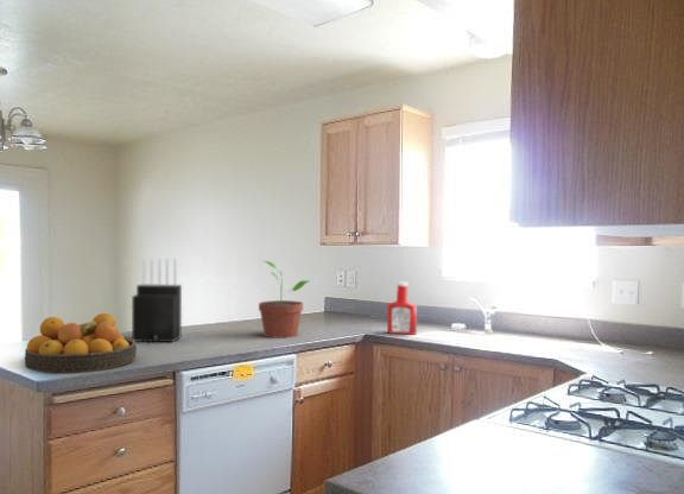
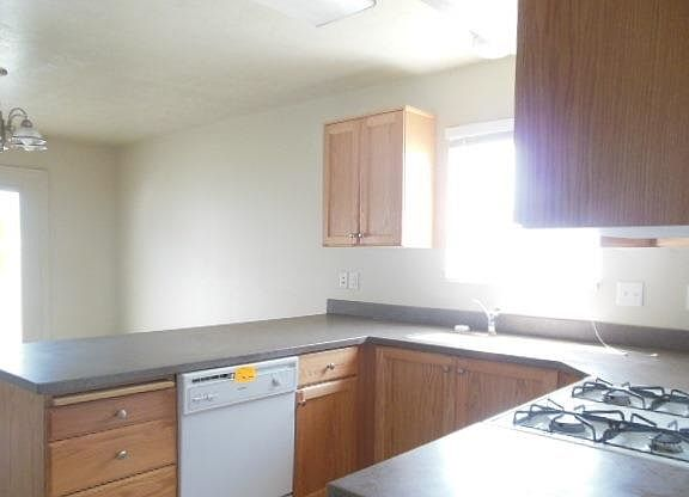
- fruit bowl [24,312,138,374]
- potted plant [258,260,310,340]
- knife block [131,256,183,344]
- soap bottle [386,280,418,336]
